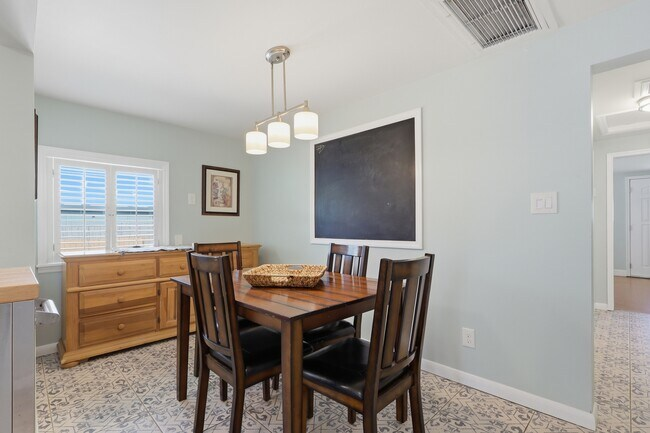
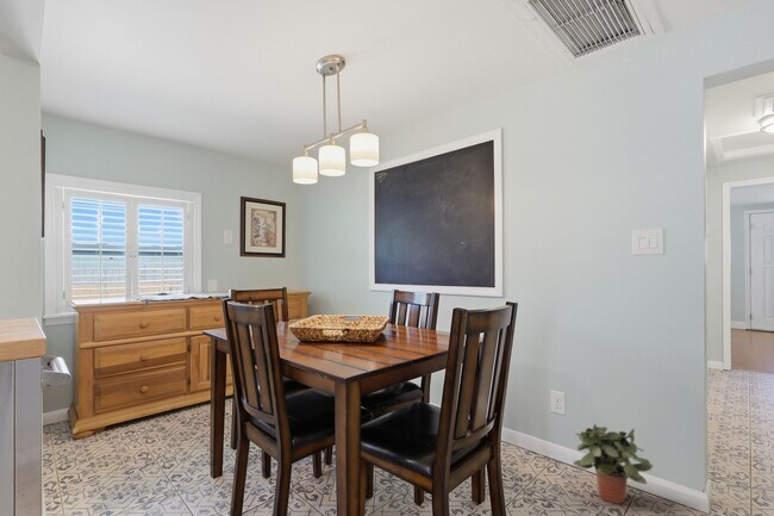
+ potted plant [572,423,654,505]
